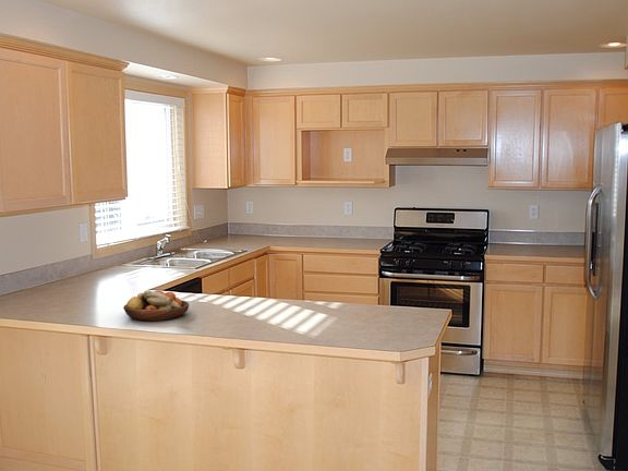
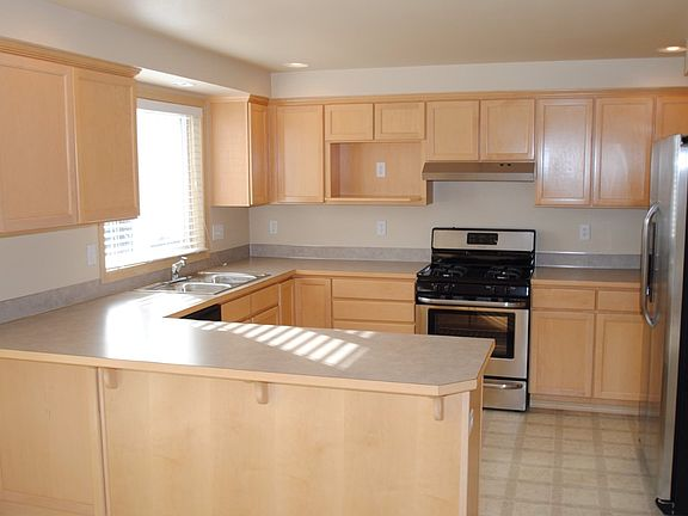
- fruit bowl [122,289,190,322]
